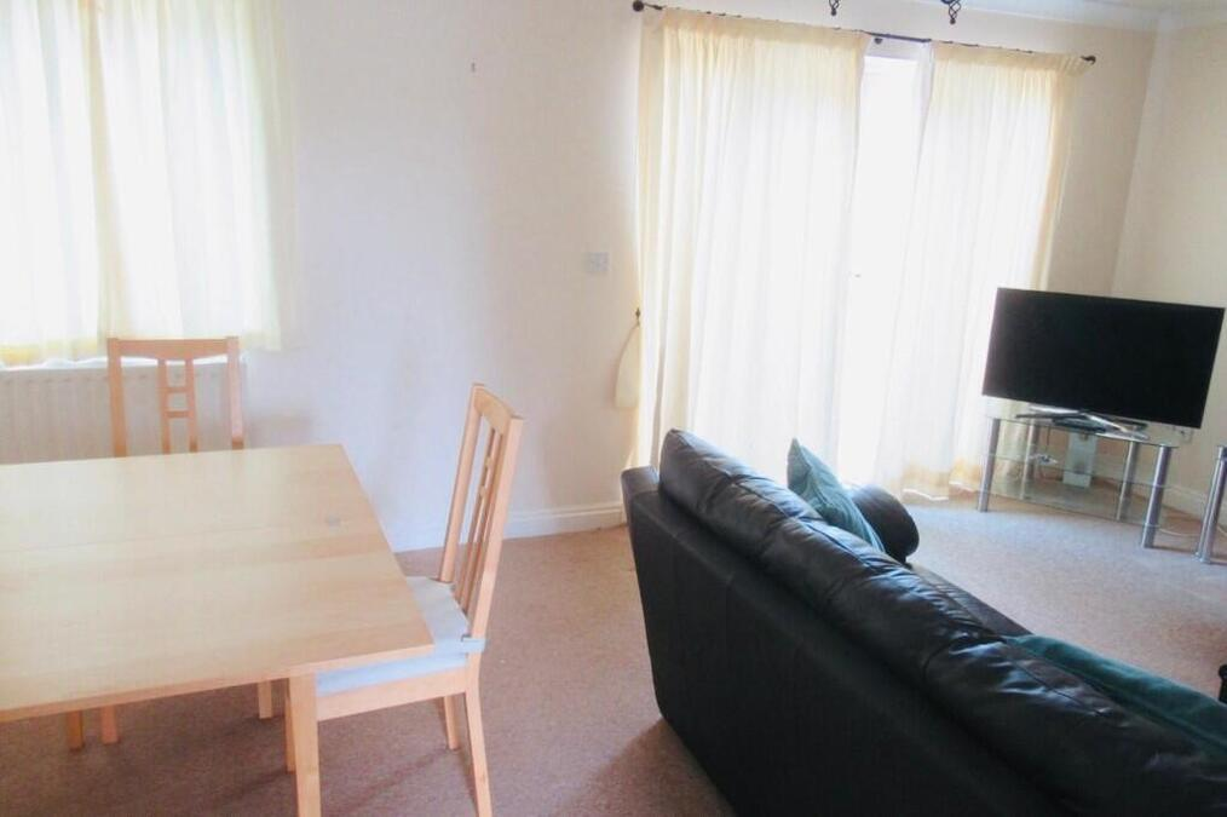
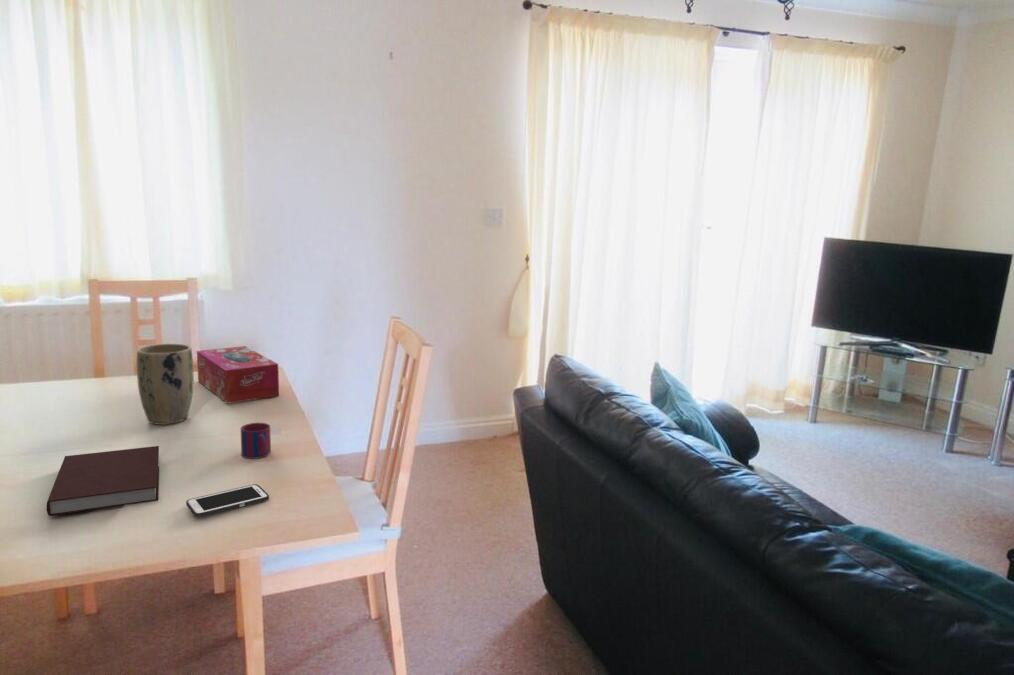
+ cell phone [185,483,270,518]
+ plant pot [136,343,195,426]
+ mug [240,422,272,460]
+ notebook [45,445,160,517]
+ tissue box [196,345,280,405]
